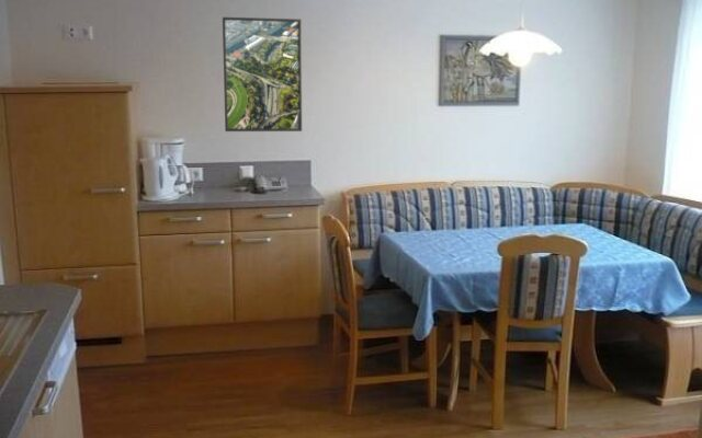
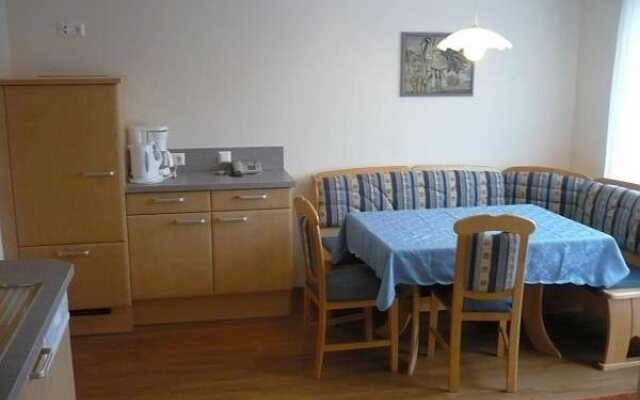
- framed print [222,16,303,132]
